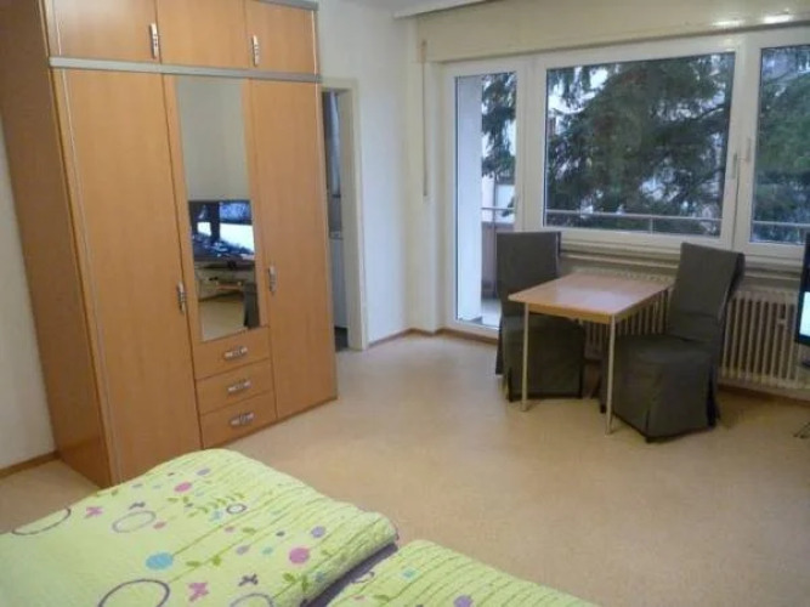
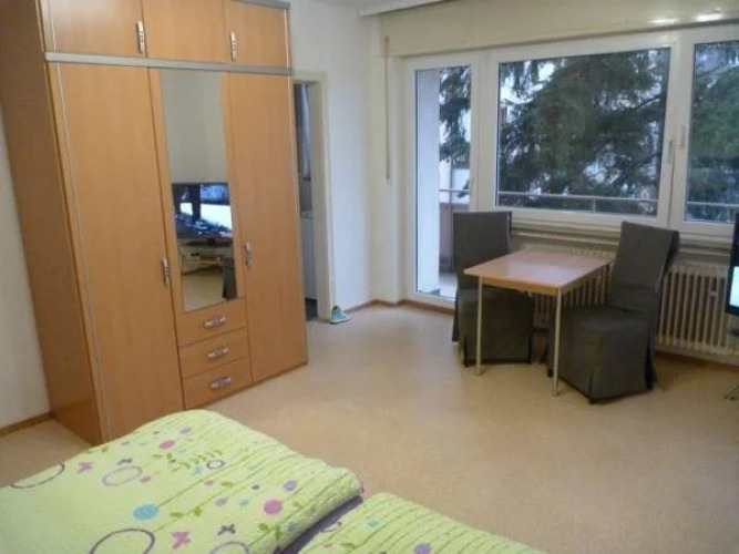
+ sneaker [329,304,352,325]
